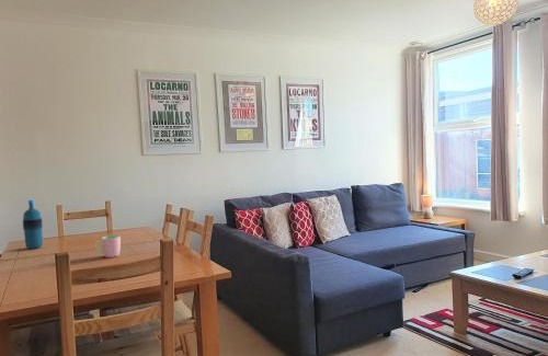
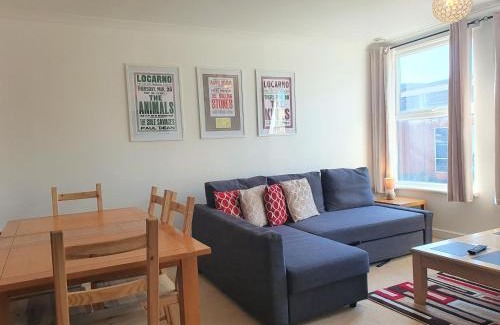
- cup [94,234,122,259]
- water bottle [22,199,44,250]
